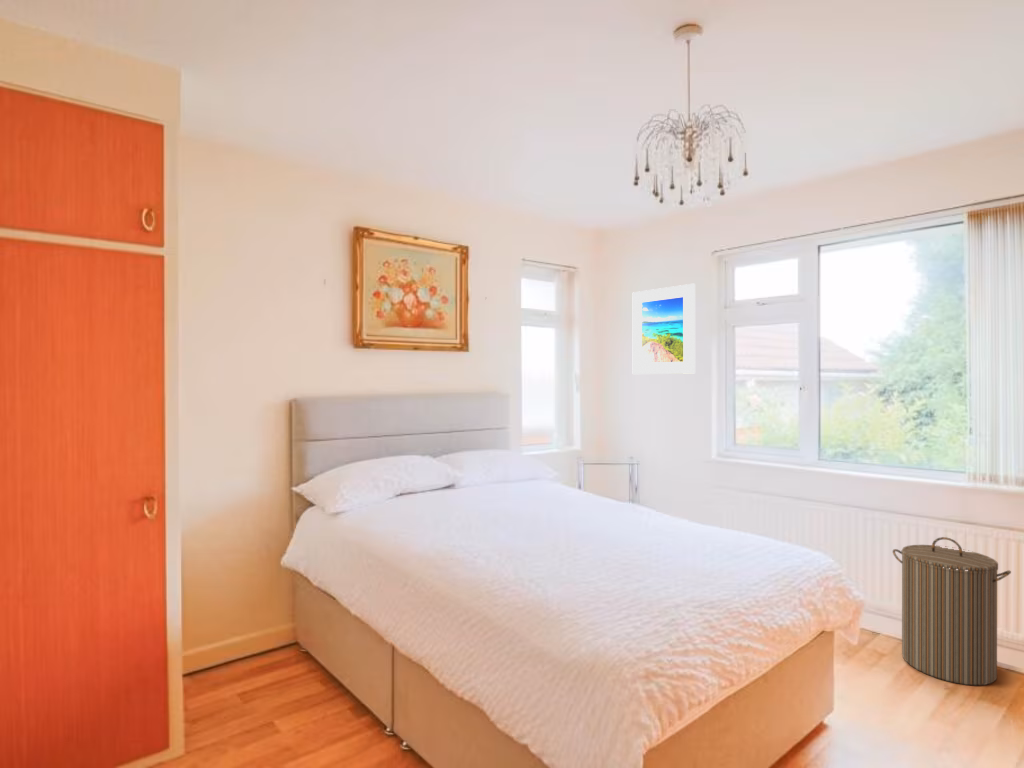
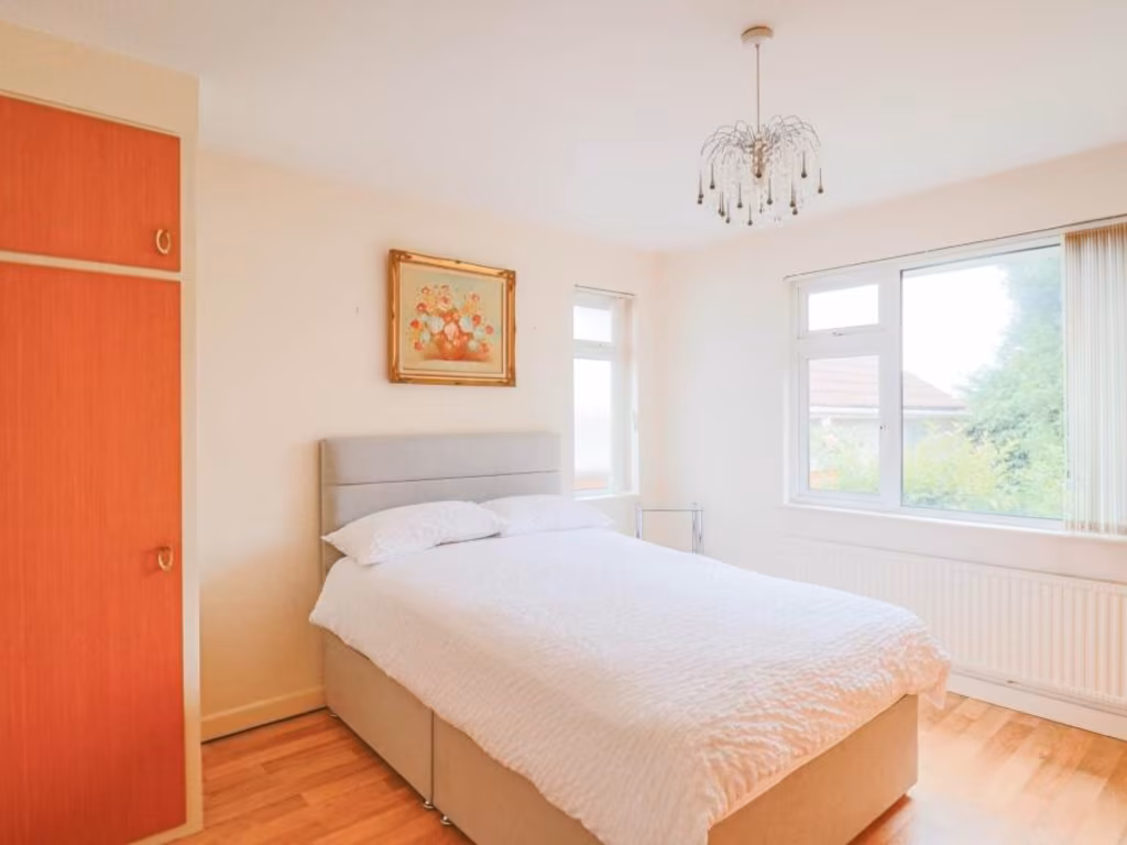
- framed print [632,283,696,375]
- laundry hamper [892,536,1012,686]
